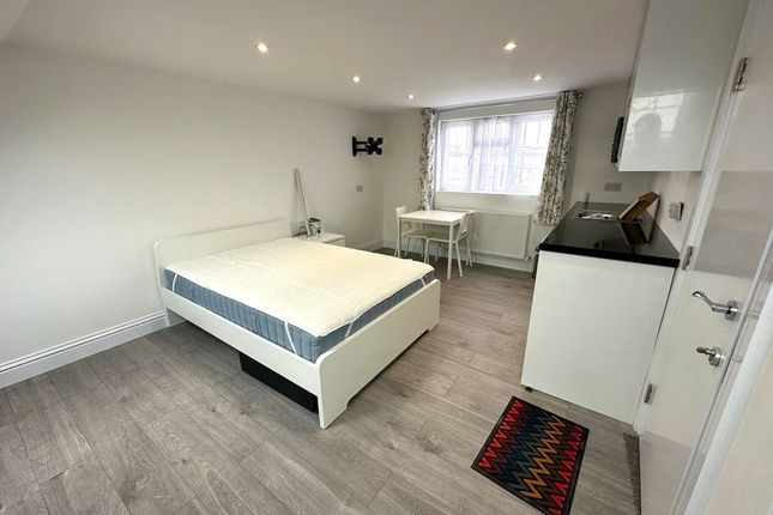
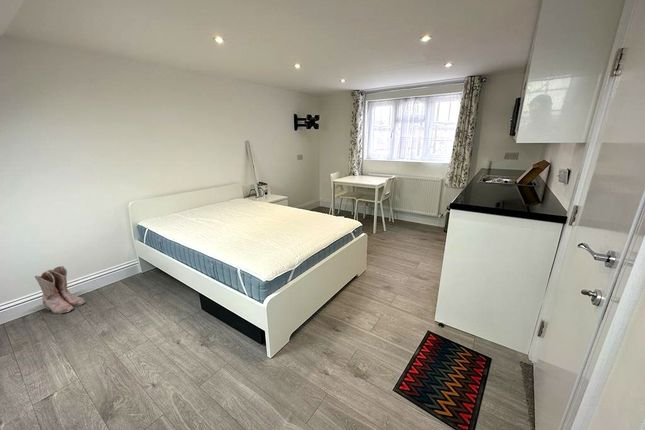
+ boots [34,265,86,315]
